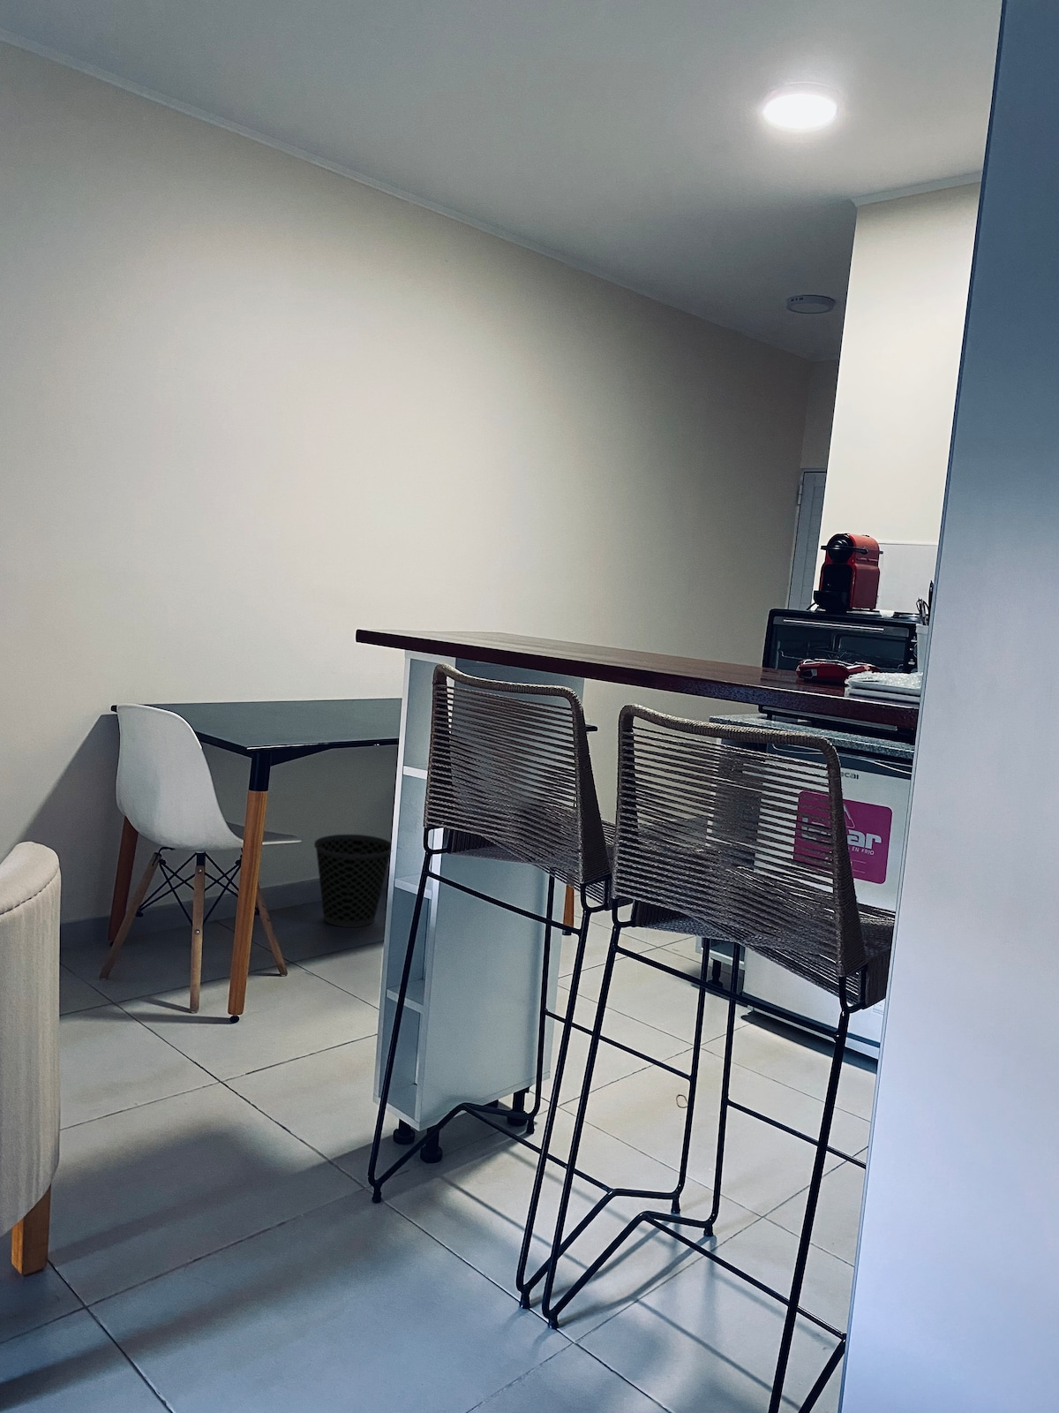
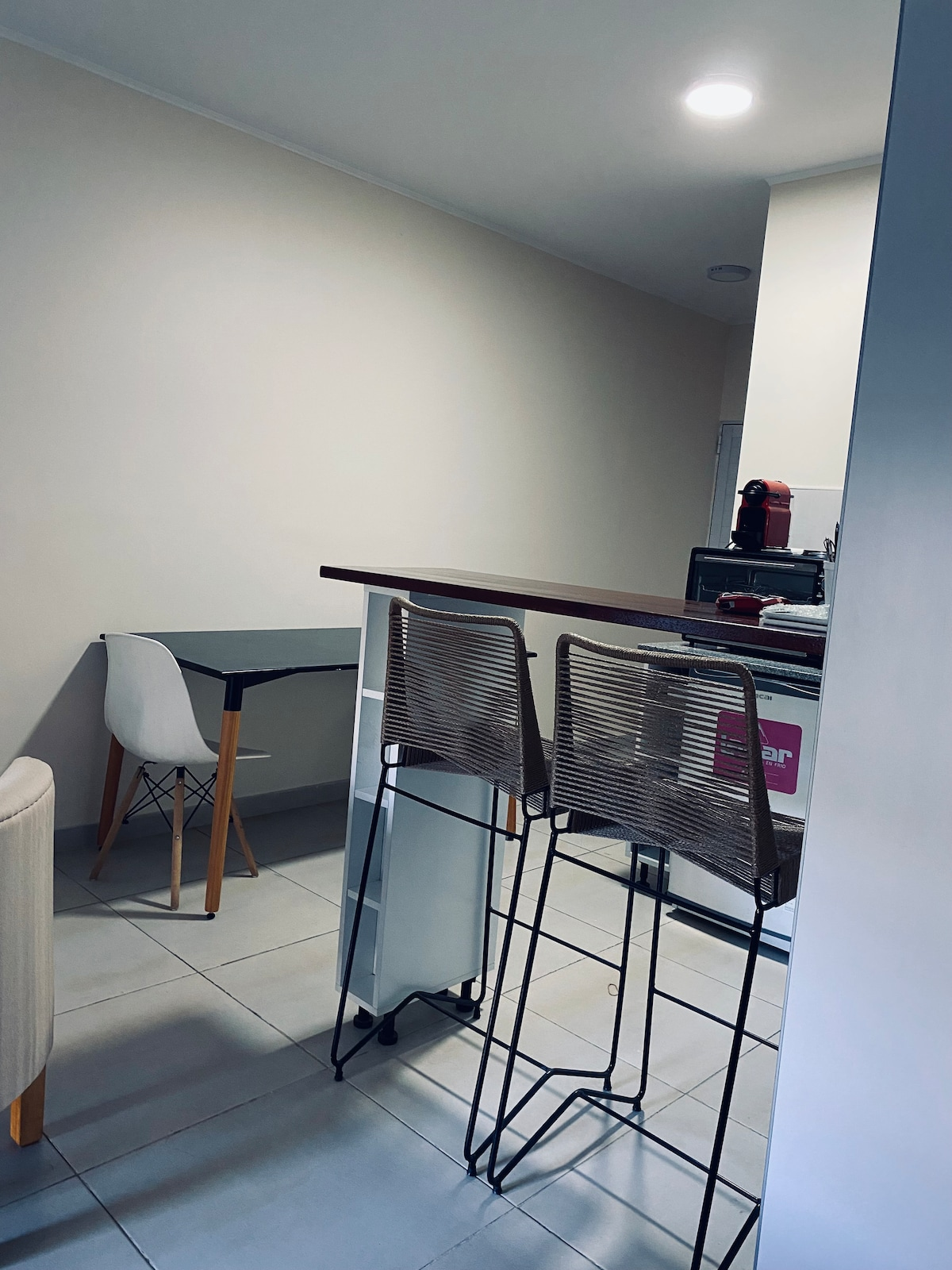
- wastebasket [314,833,392,928]
